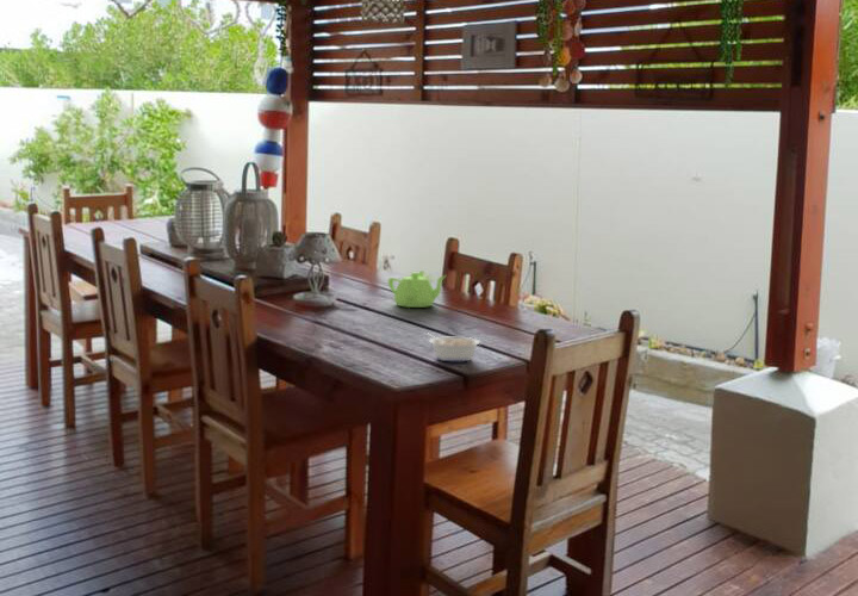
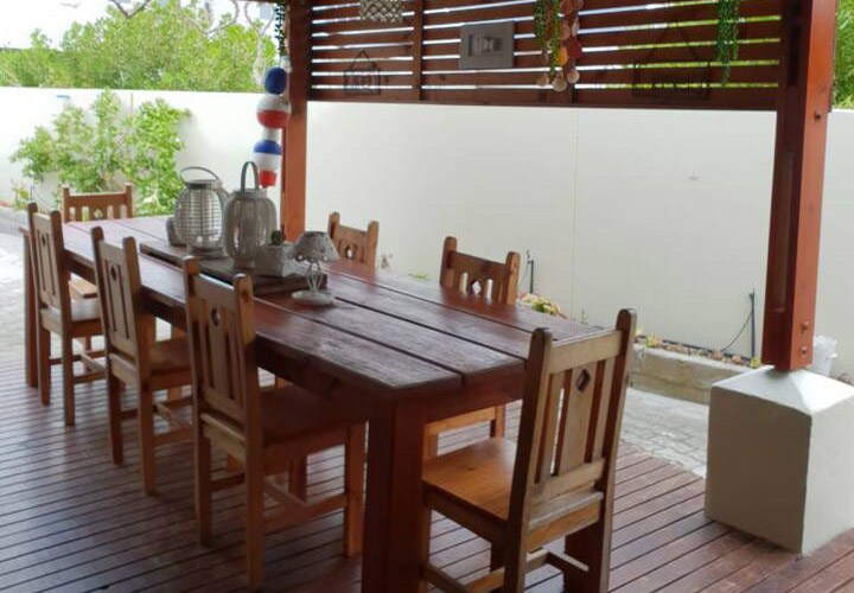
- teapot [387,269,448,309]
- legume [424,331,481,362]
